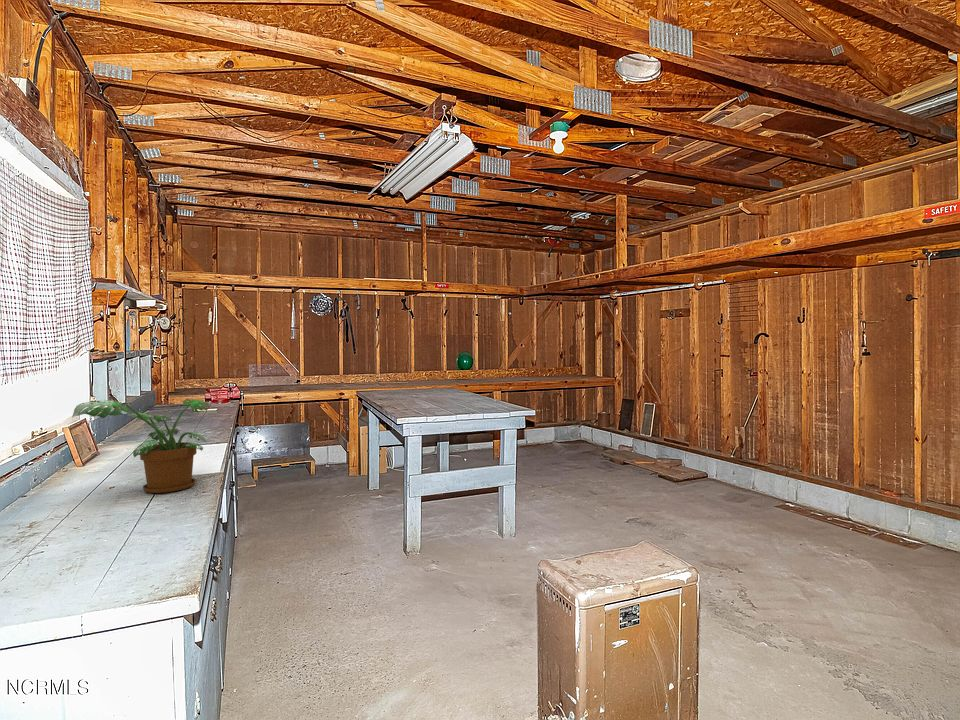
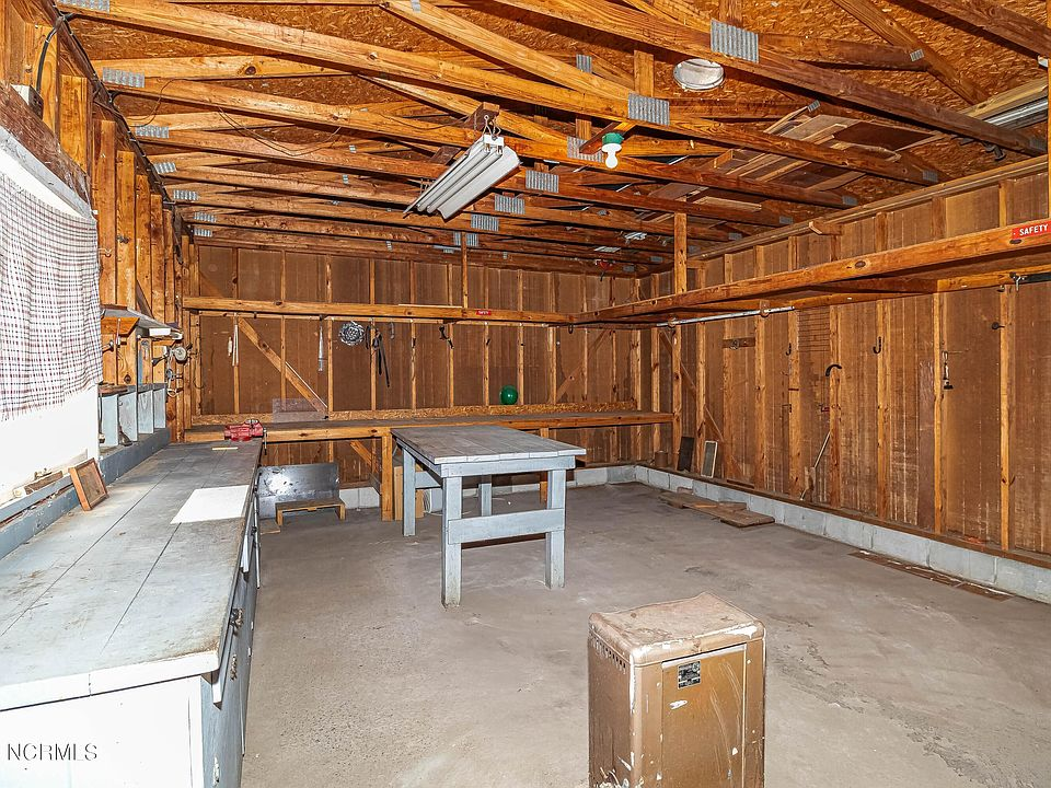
- potted plant [71,398,212,494]
